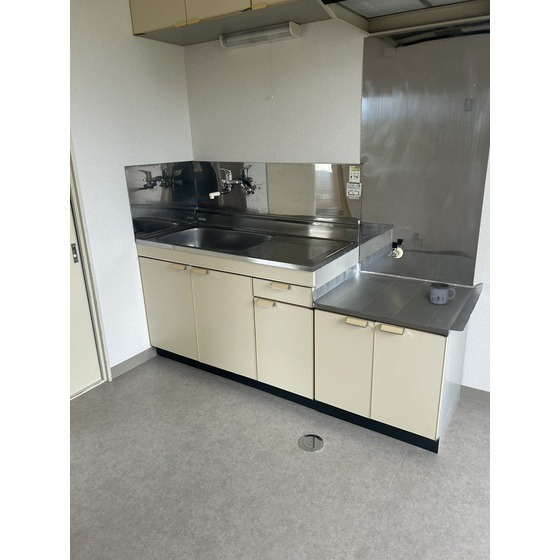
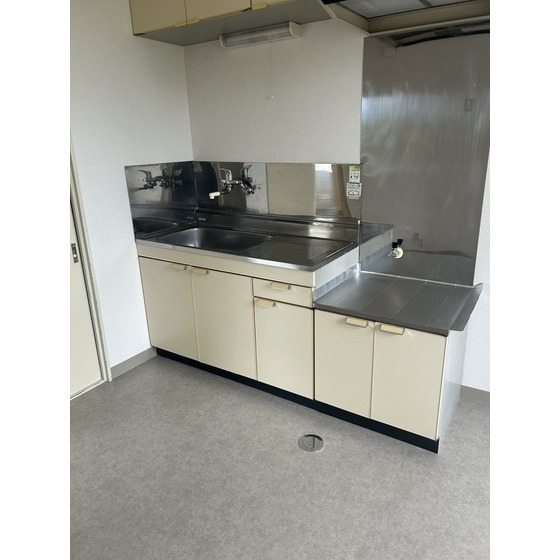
- mug [429,281,456,305]
